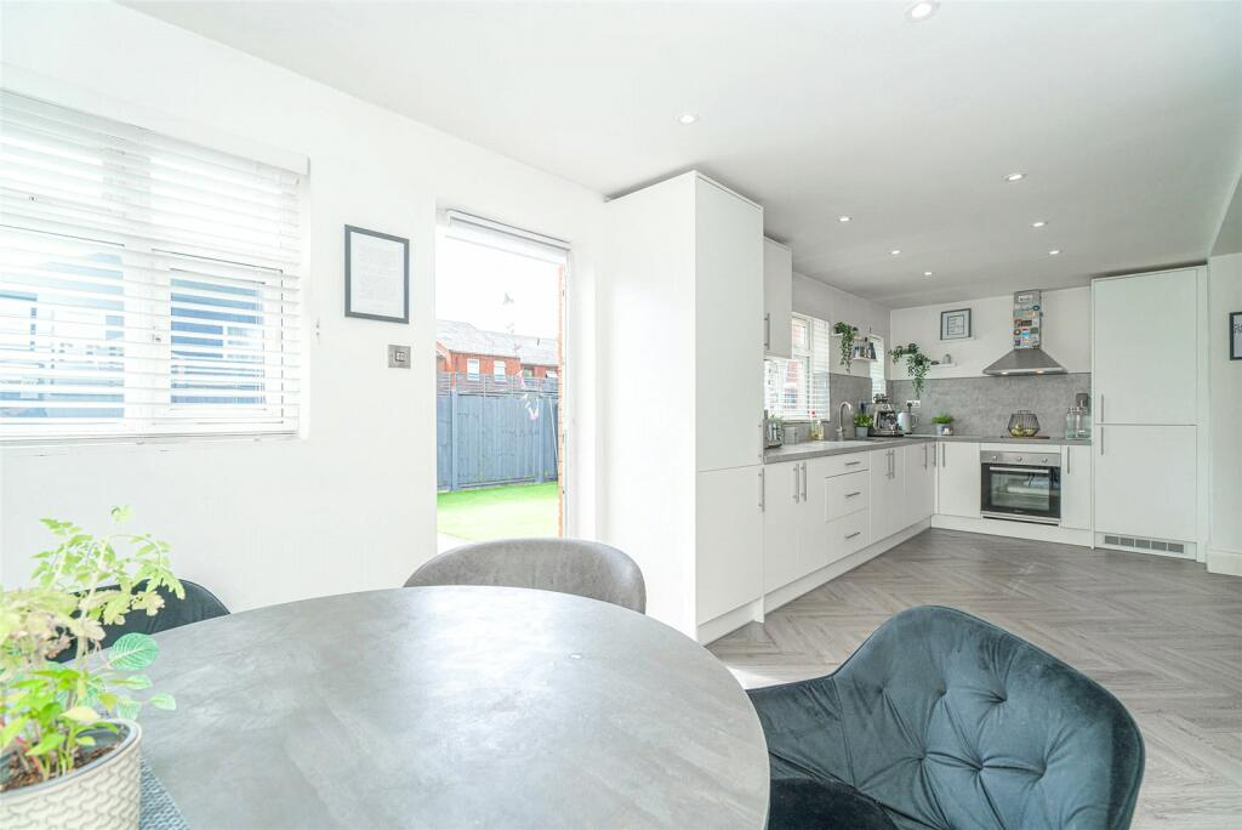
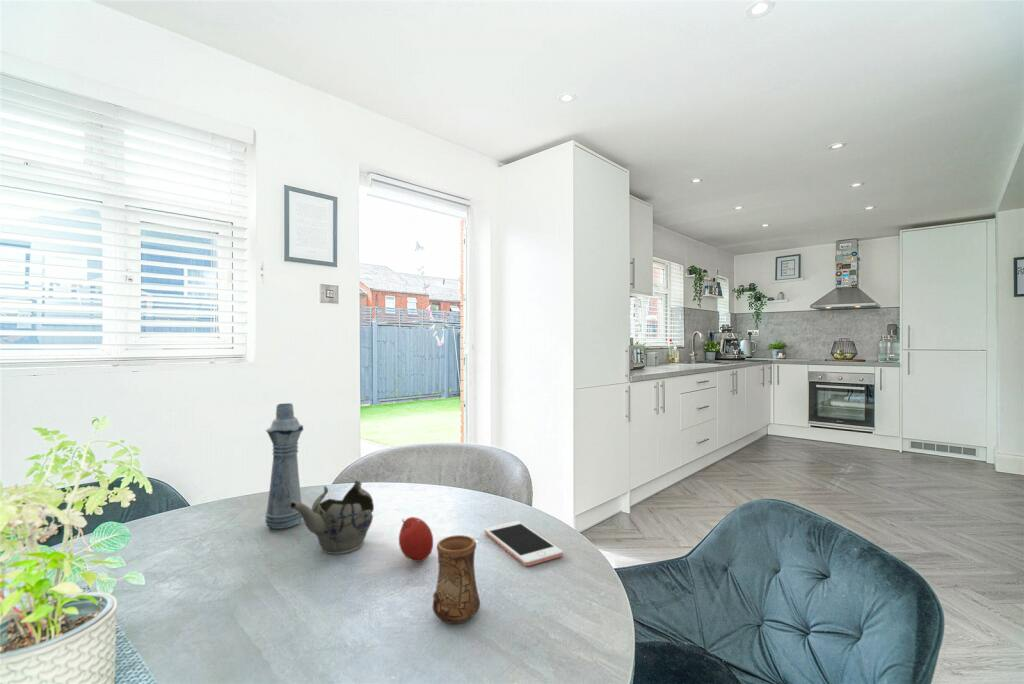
+ cell phone [483,520,564,567]
+ cup [432,534,481,625]
+ fruit [398,516,434,563]
+ bottle [264,402,304,530]
+ teapot [290,479,375,555]
